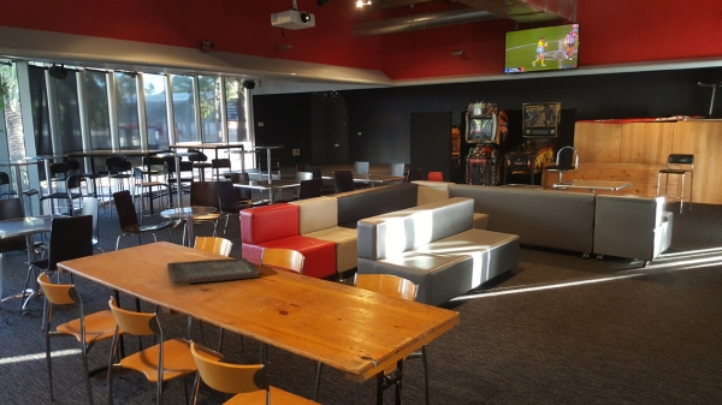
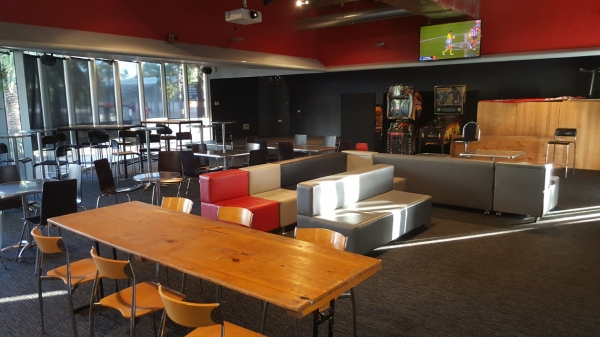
- board game [166,257,261,285]
